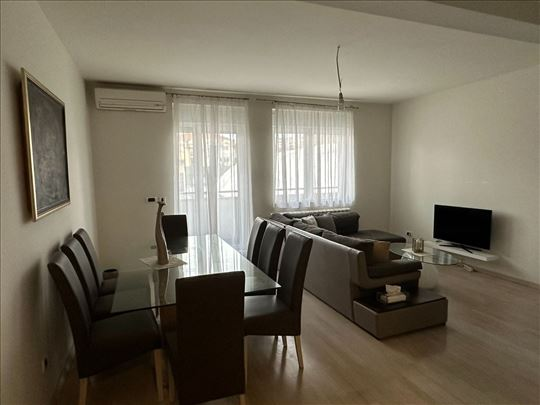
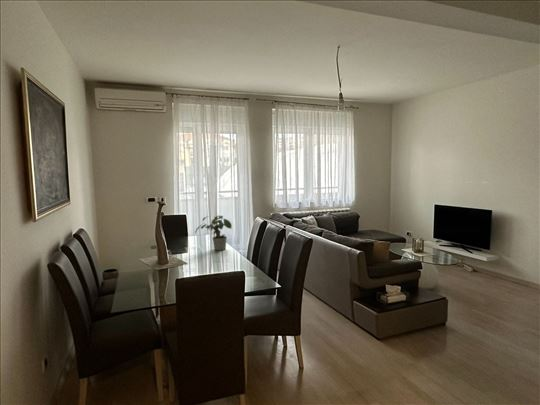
+ potted plant [194,214,233,251]
